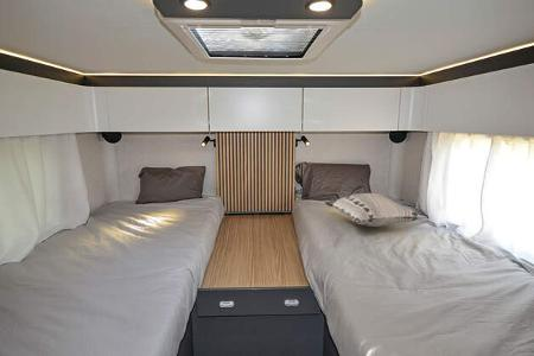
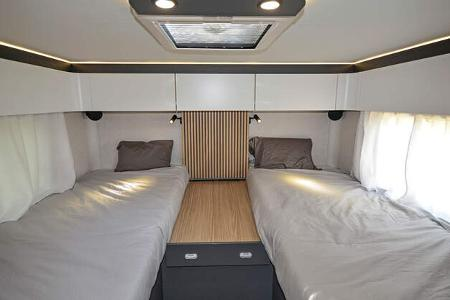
- decorative pillow [324,192,424,228]
